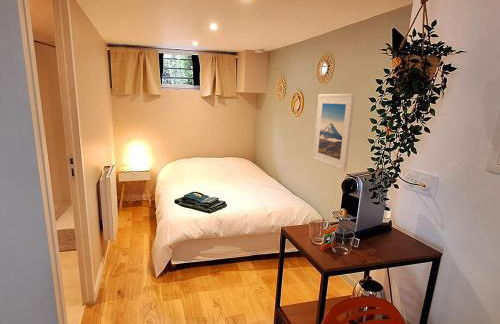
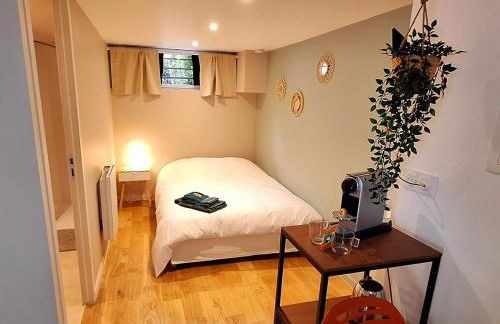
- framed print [312,93,356,172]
